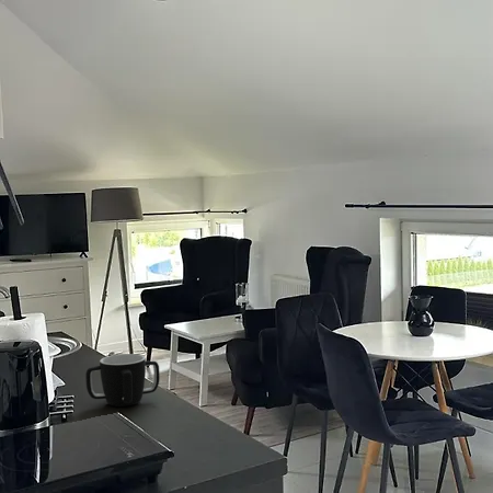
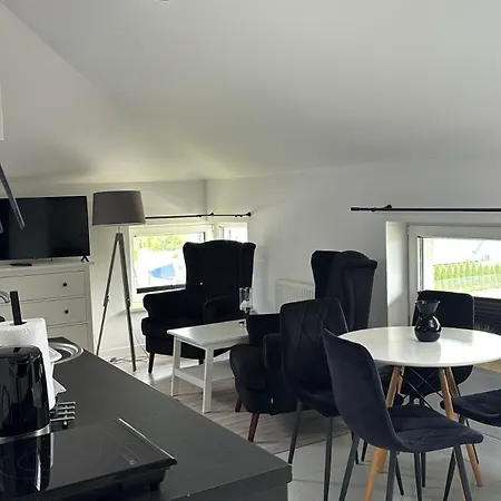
- mug [84,353,161,408]
